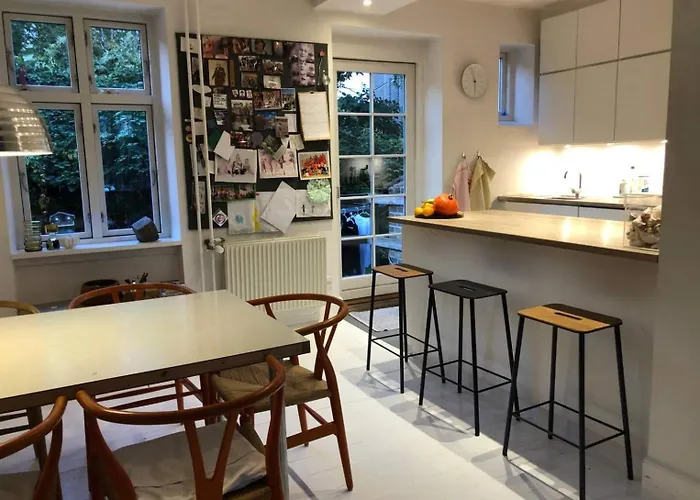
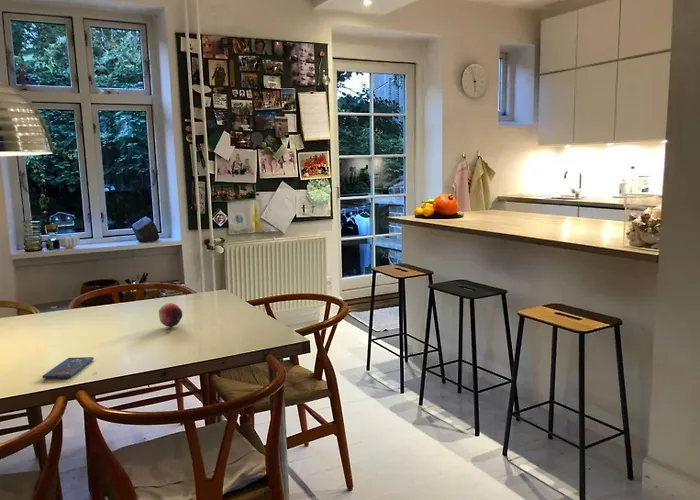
+ smartphone [41,356,95,379]
+ fruit [158,302,183,328]
